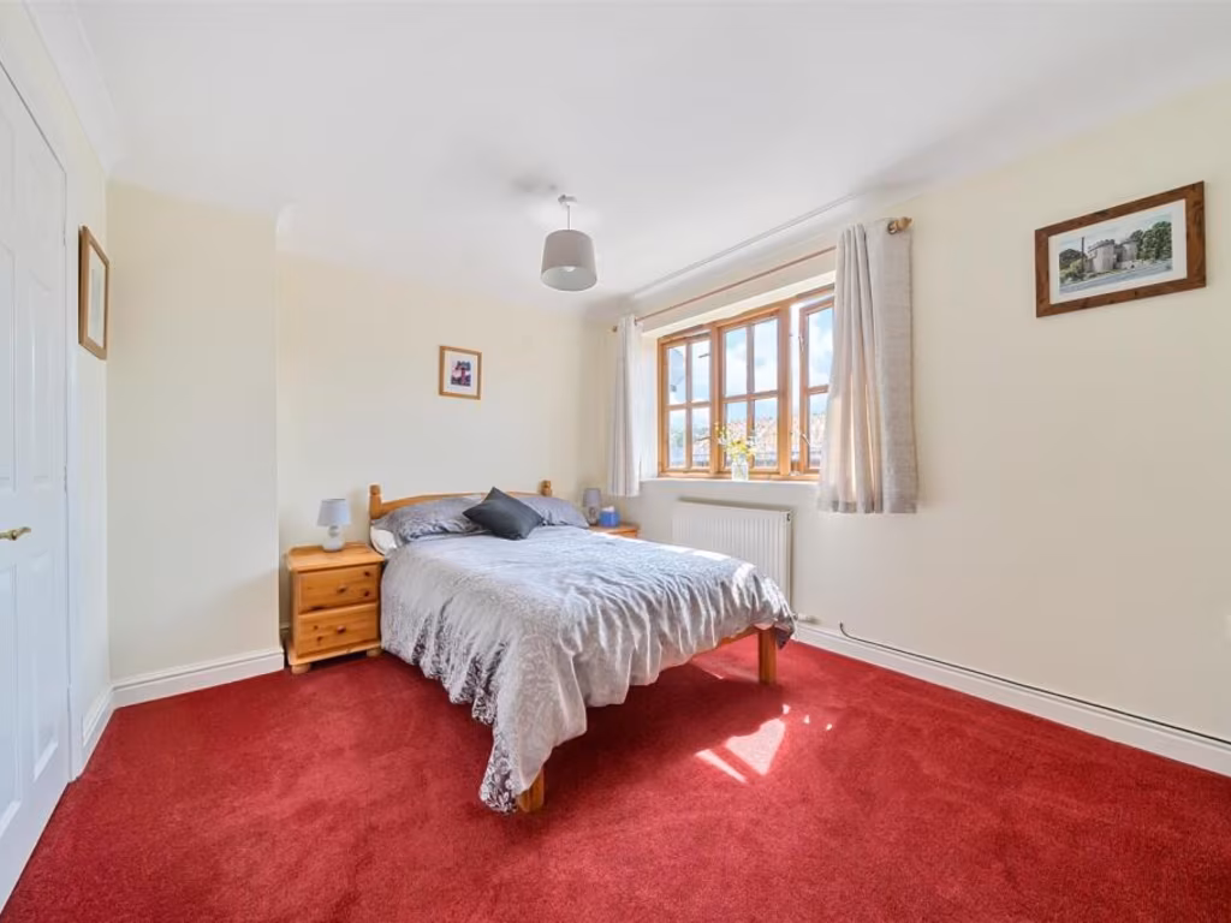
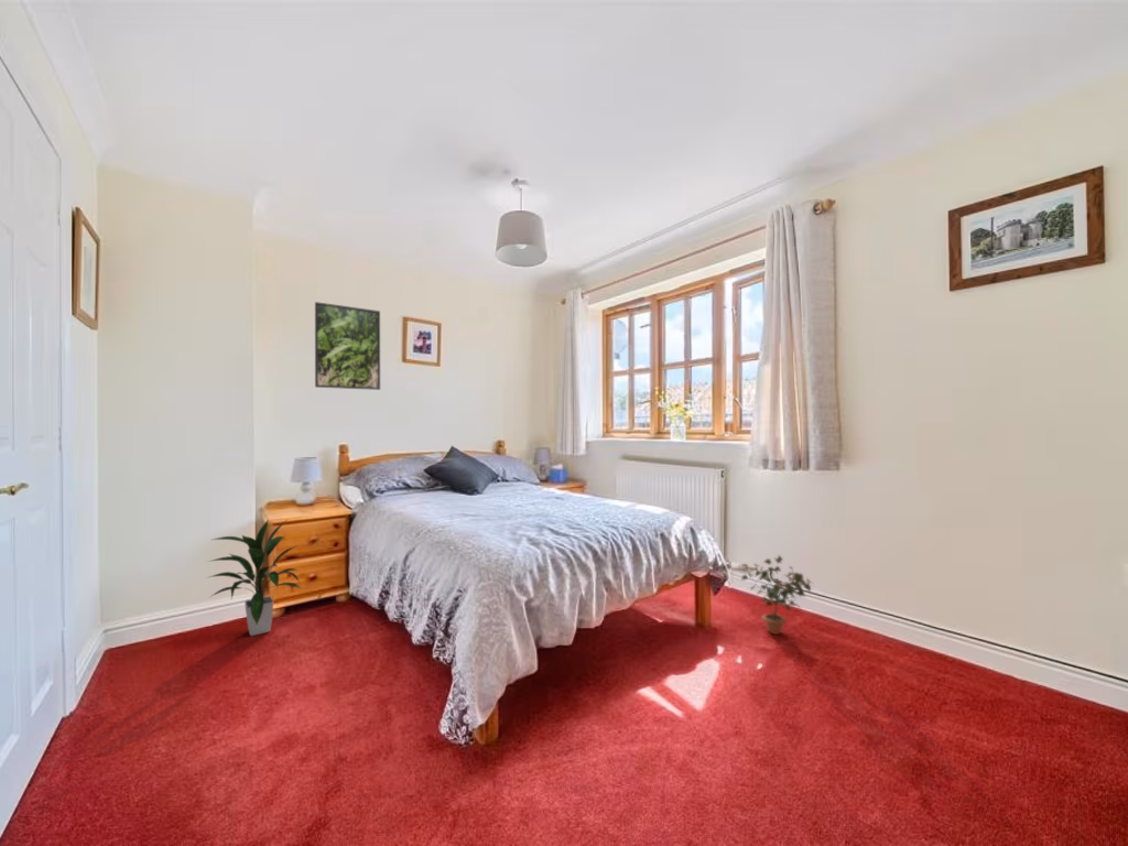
+ indoor plant [205,518,302,637]
+ potted plant [740,554,813,636]
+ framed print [314,301,381,391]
